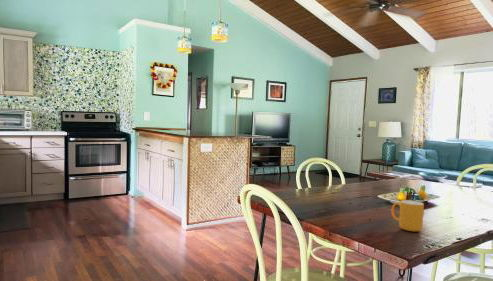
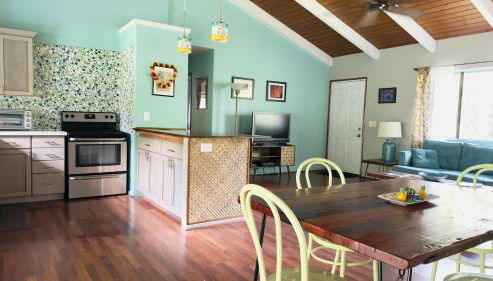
- mug [390,199,425,232]
